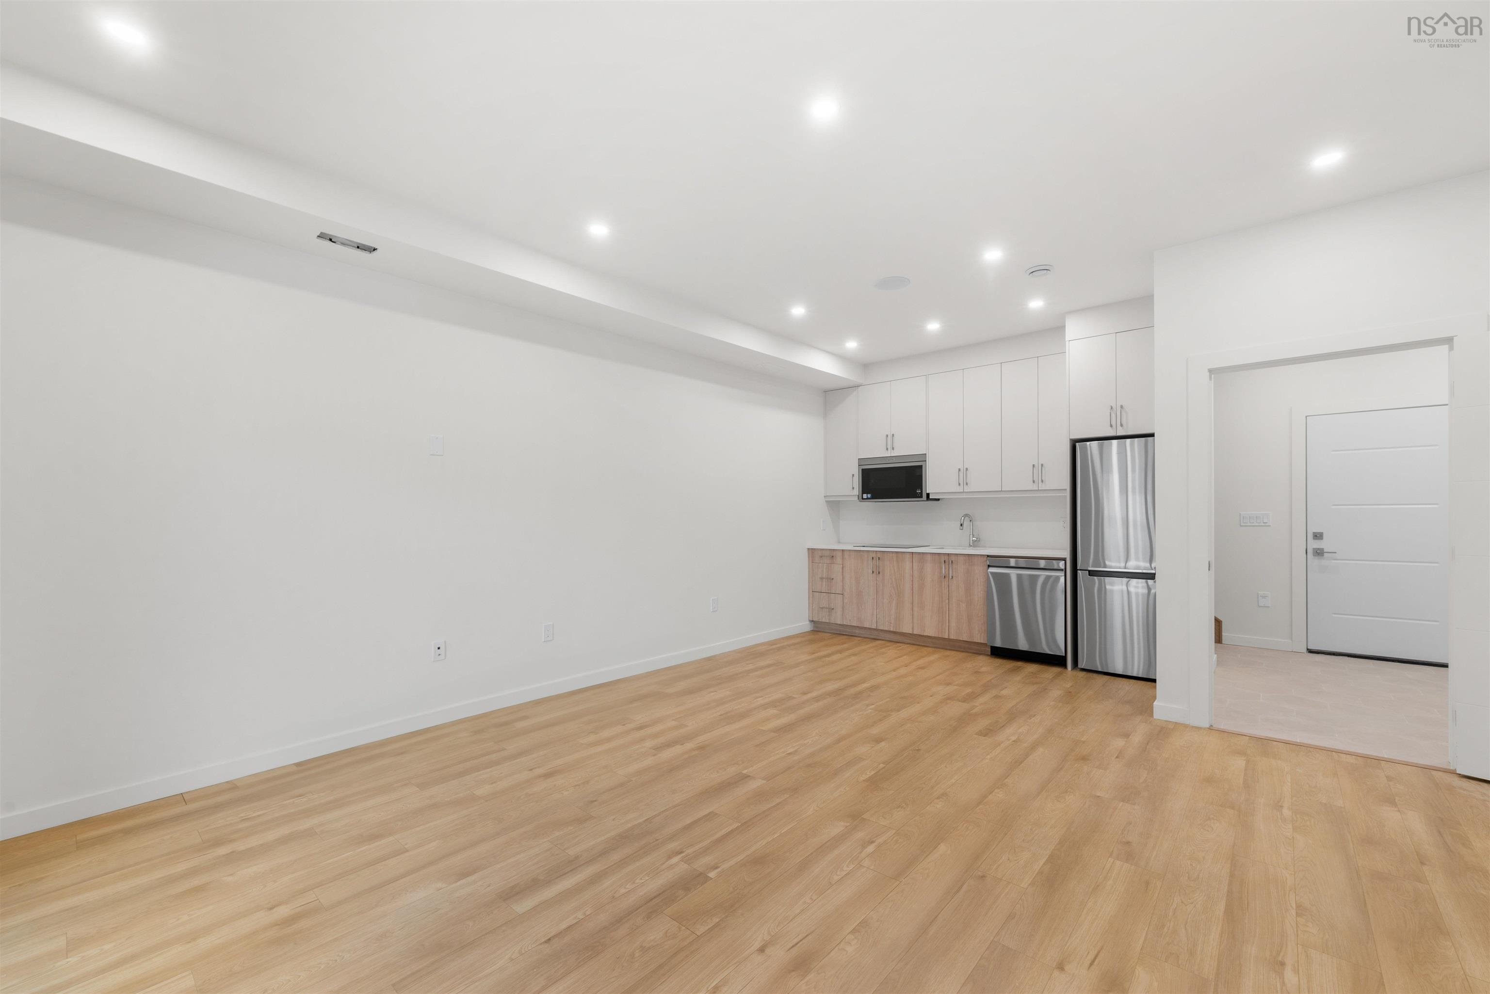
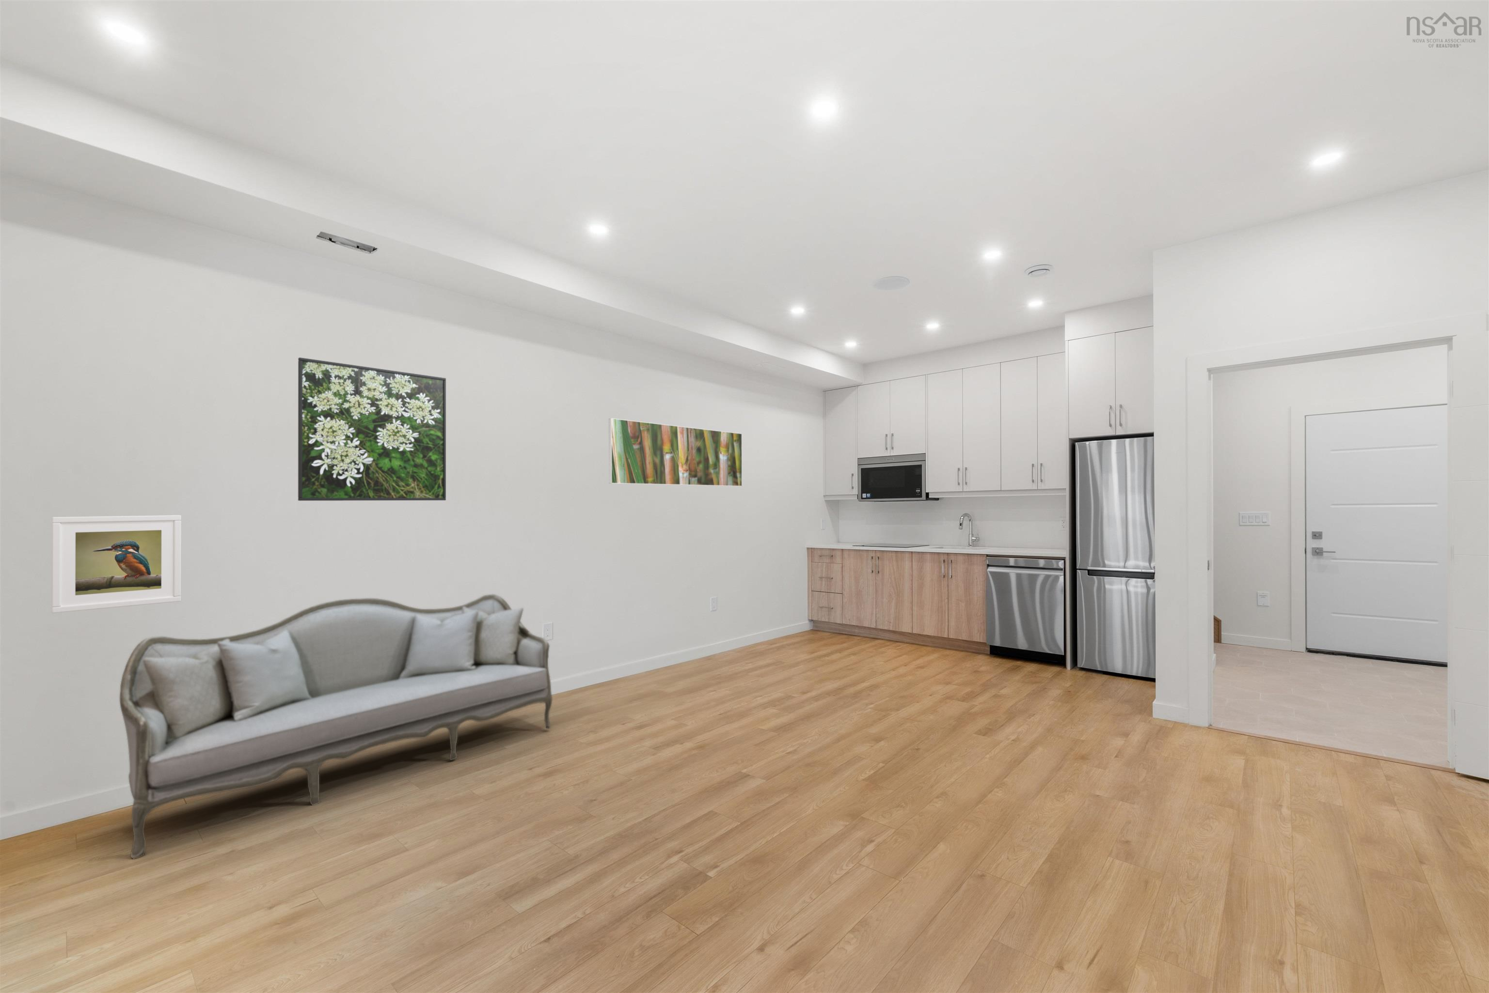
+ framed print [609,418,743,487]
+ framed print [297,357,447,501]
+ sofa [120,594,552,860]
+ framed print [51,514,182,614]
